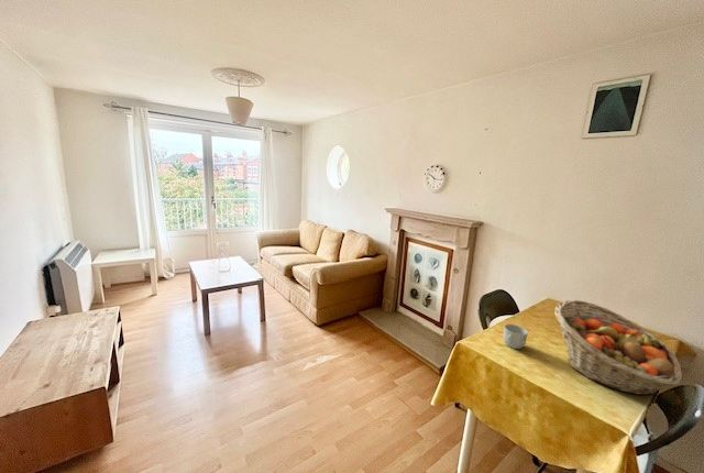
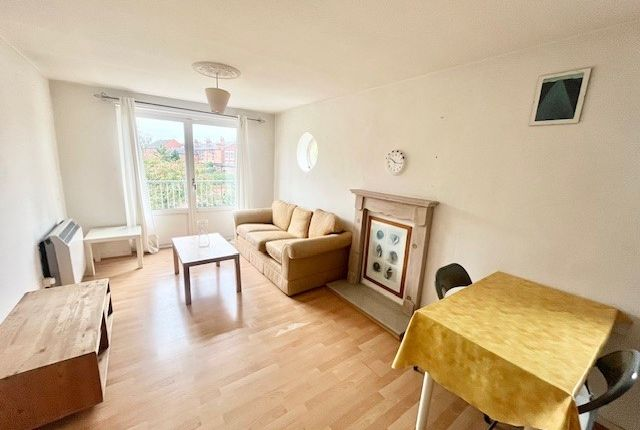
- fruit basket [553,299,683,396]
- mug [502,323,529,350]
